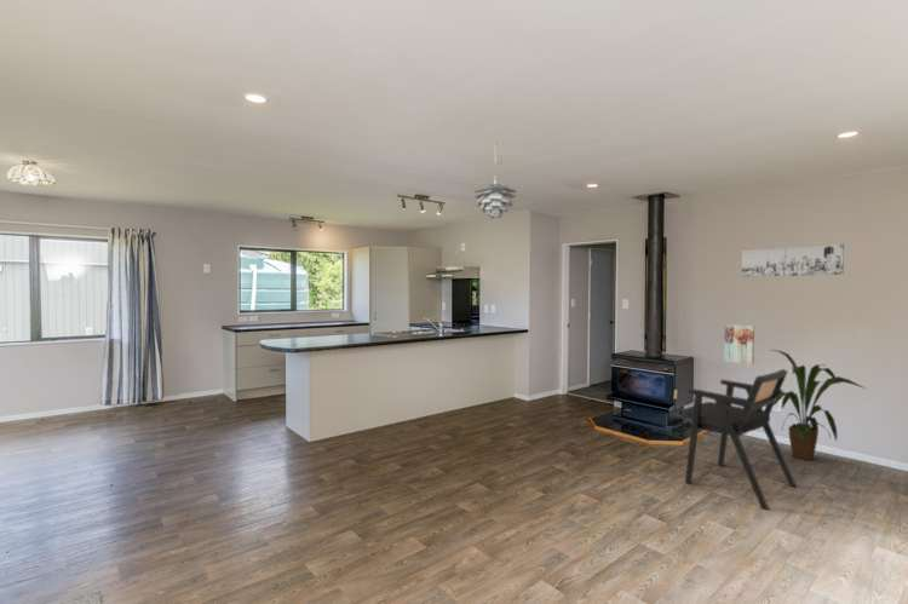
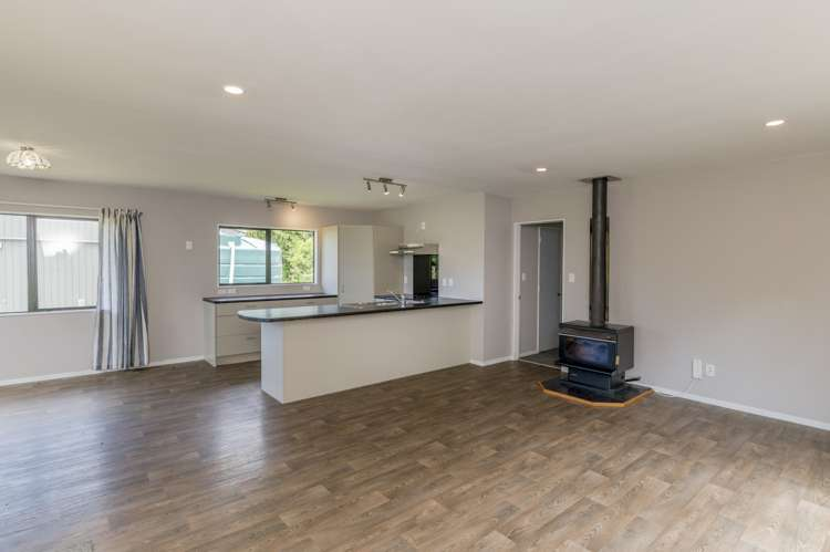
- pendant light [473,142,518,219]
- wall art [741,243,845,278]
- wall art [723,323,755,366]
- armchair [680,368,798,511]
- house plant [771,349,868,461]
